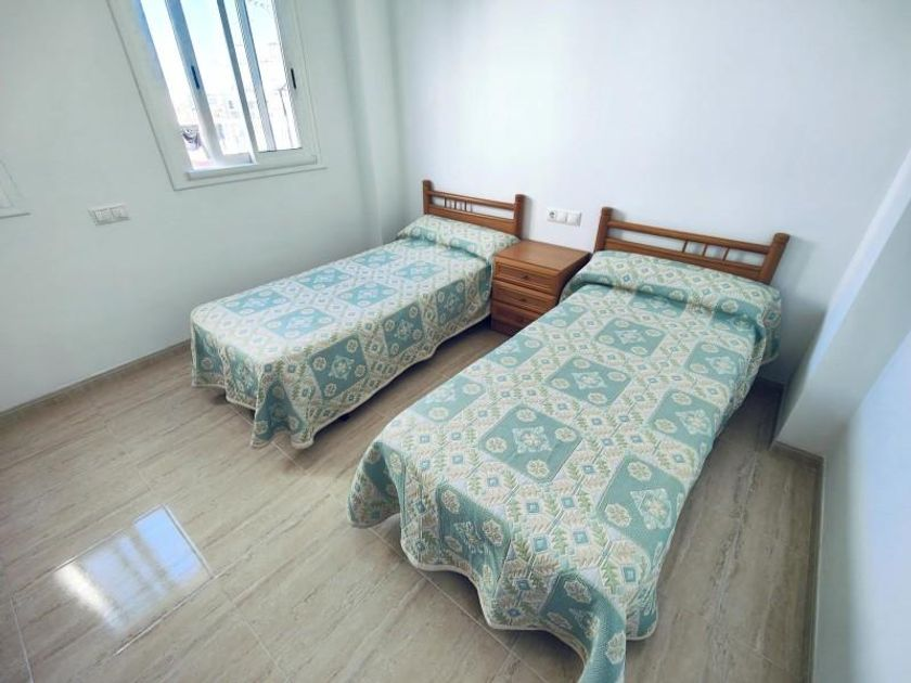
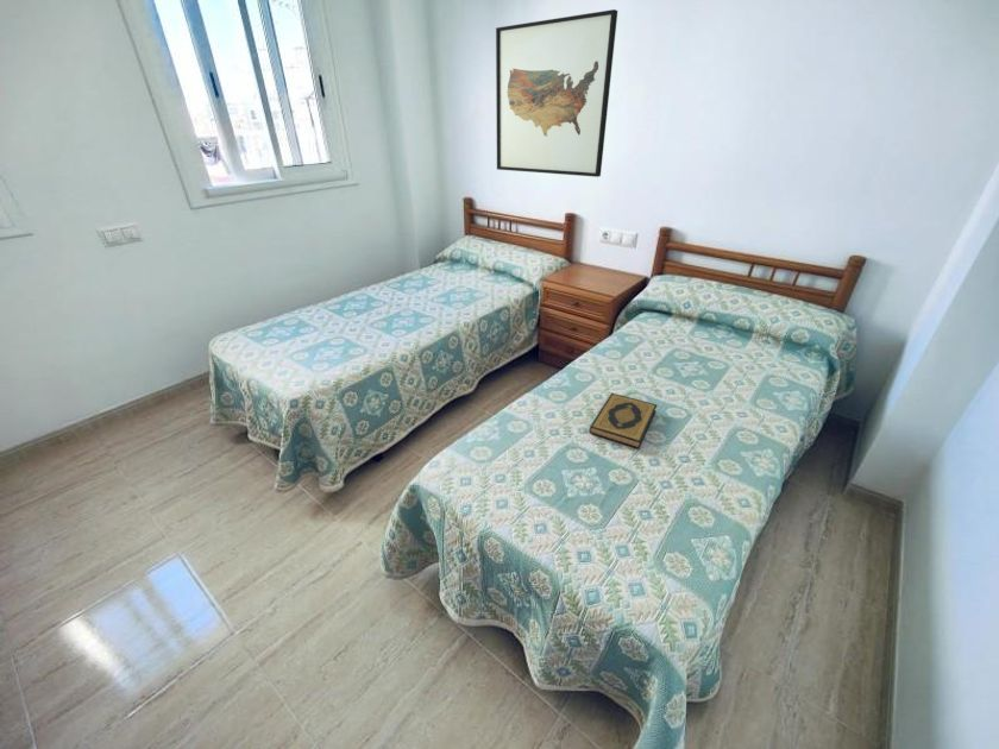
+ hardback book [588,392,658,451]
+ wall art [495,8,618,178]
